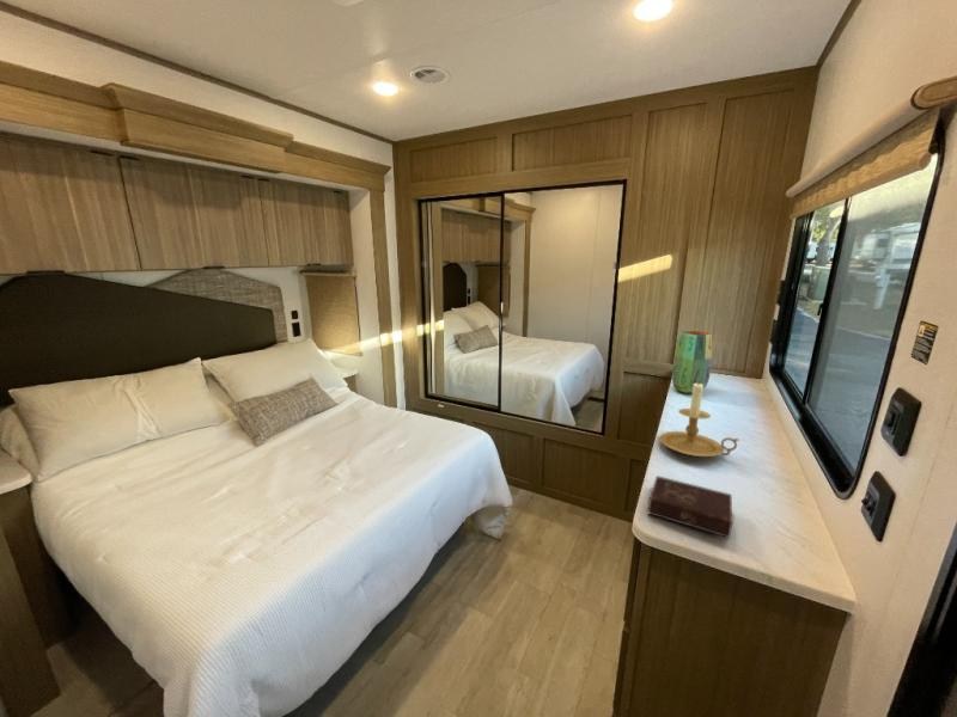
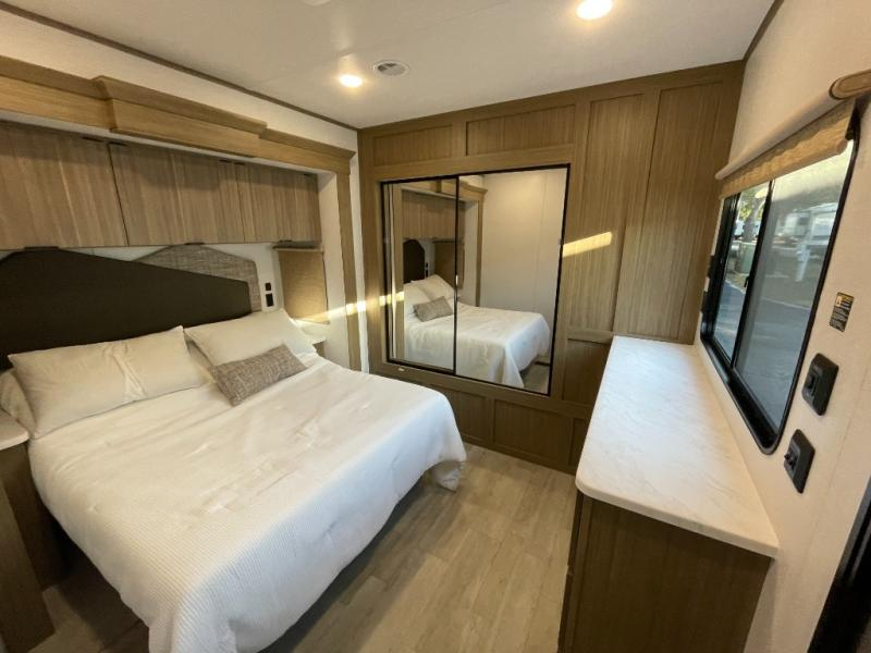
- book [646,474,734,540]
- candle holder [658,381,740,458]
- vase [671,330,713,394]
